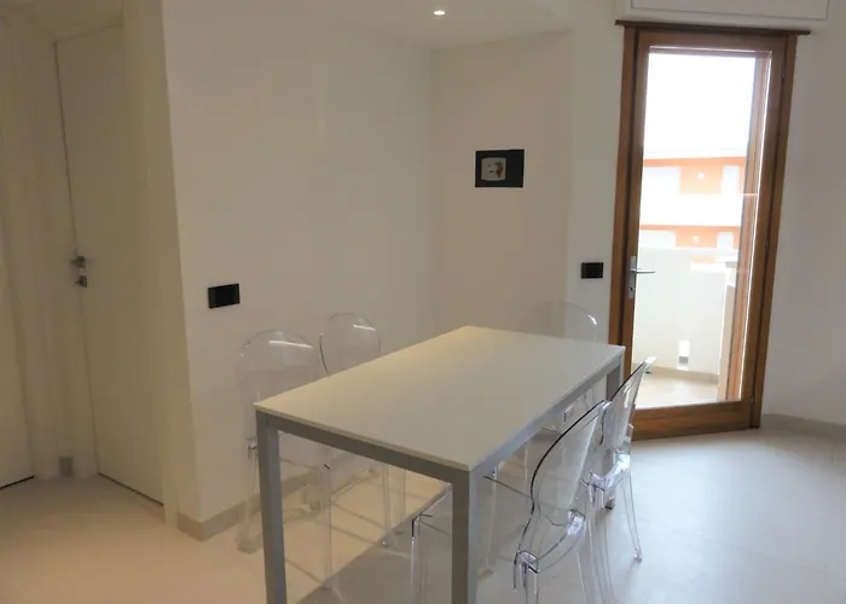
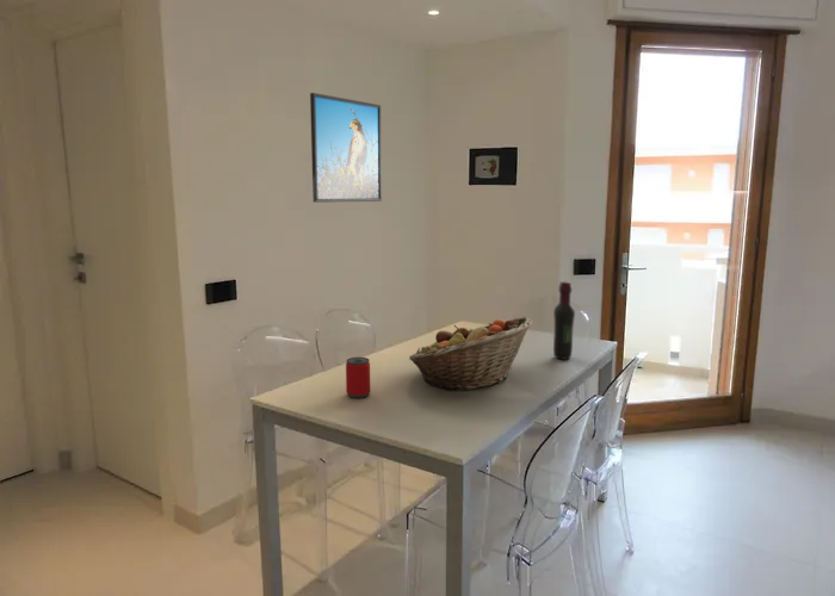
+ wine bottle [552,280,576,361]
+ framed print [309,92,383,204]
+ fruit basket [408,316,533,391]
+ beverage can [345,356,371,399]
